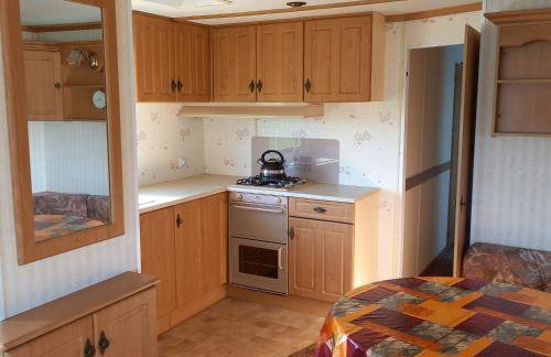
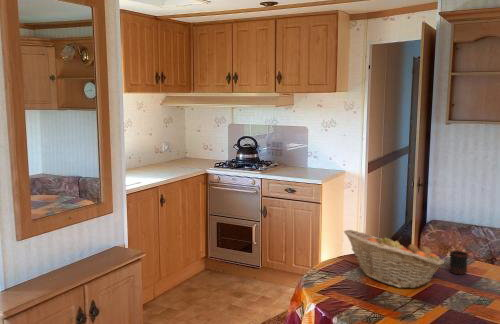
+ mug [448,249,469,275]
+ fruit basket [343,229,445,289]
